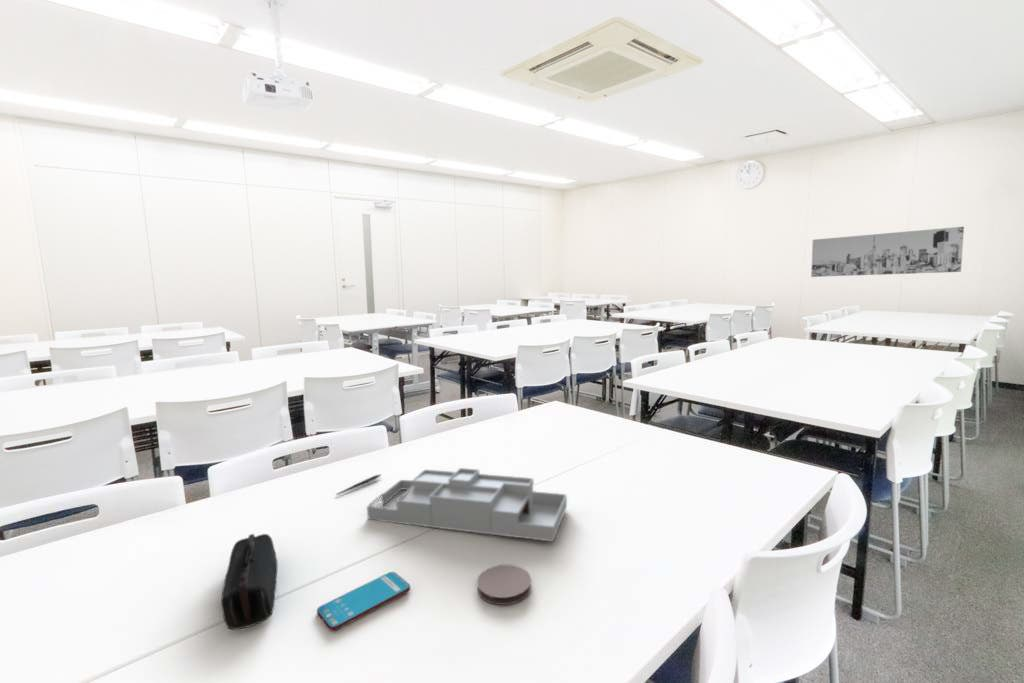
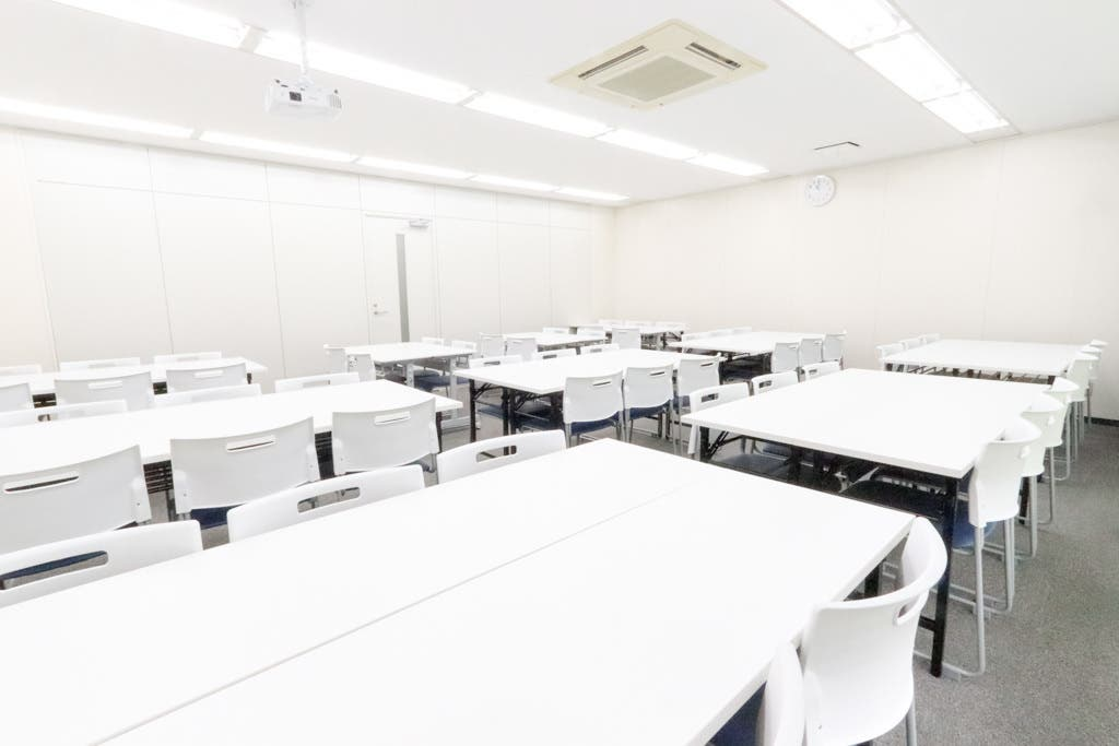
- coaster [476,564,532,606]
- desk organizer [366,467,568,543]
- pen [335,473,382,496]
- wall art [810,226,965,278]
- pencil case [220,533,278,631]
- smartphone [316,571,411,632]
